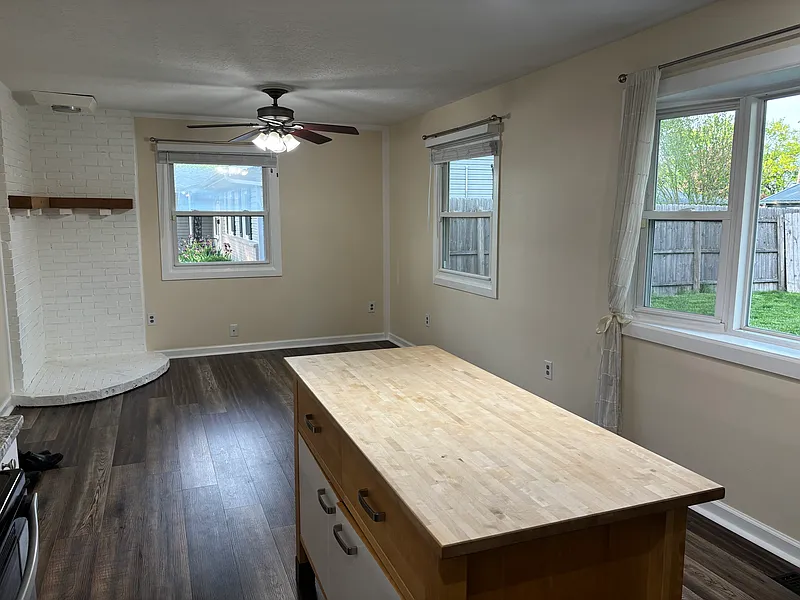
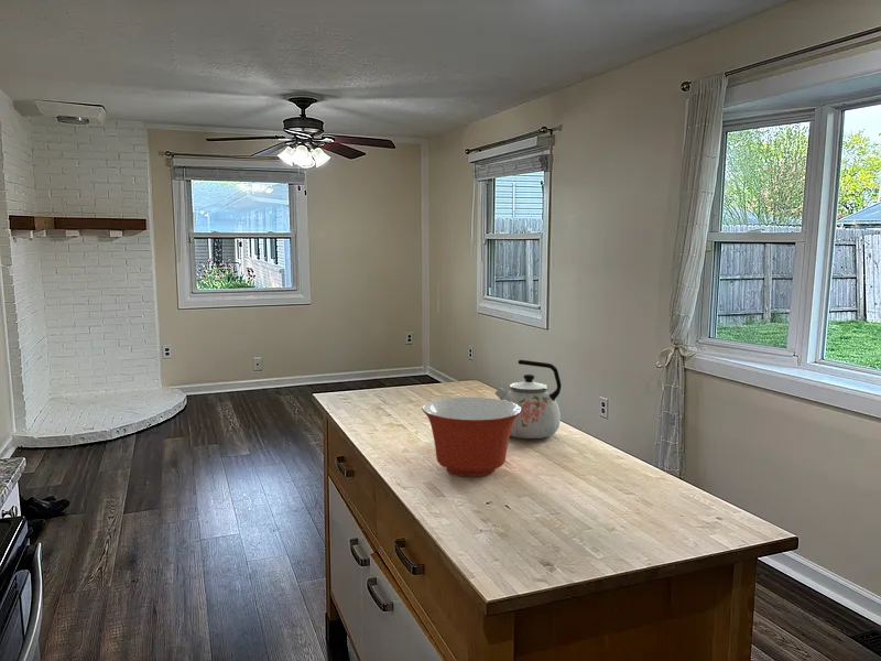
+ mixing bowl [421,395,521,478]
+ kettle [494,359,563,440]
